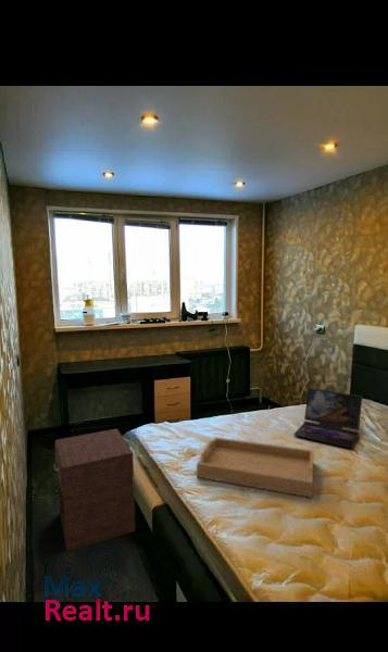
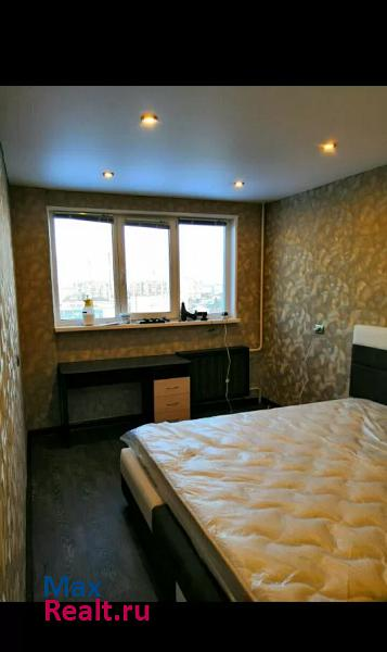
- laptop [292,387,363,450]
- nightstand [53,428,137,553]
- serving tray [196,436,315,499]
